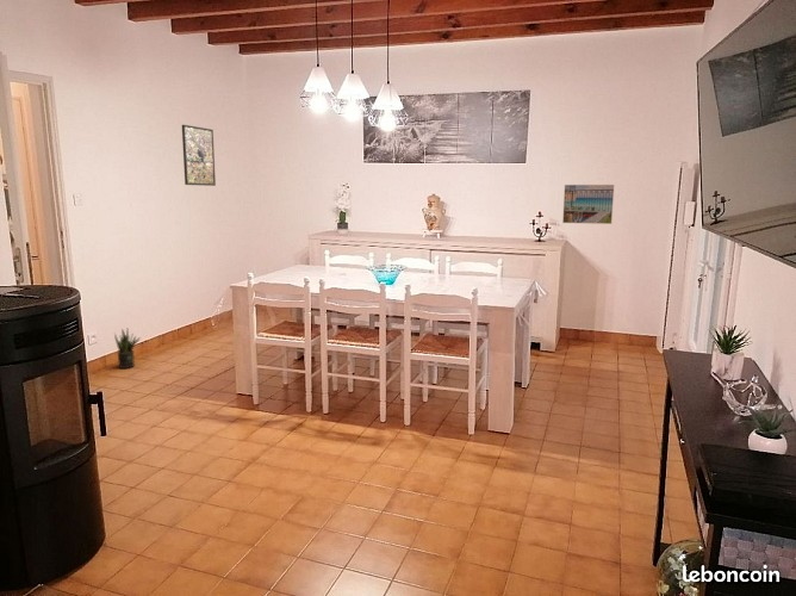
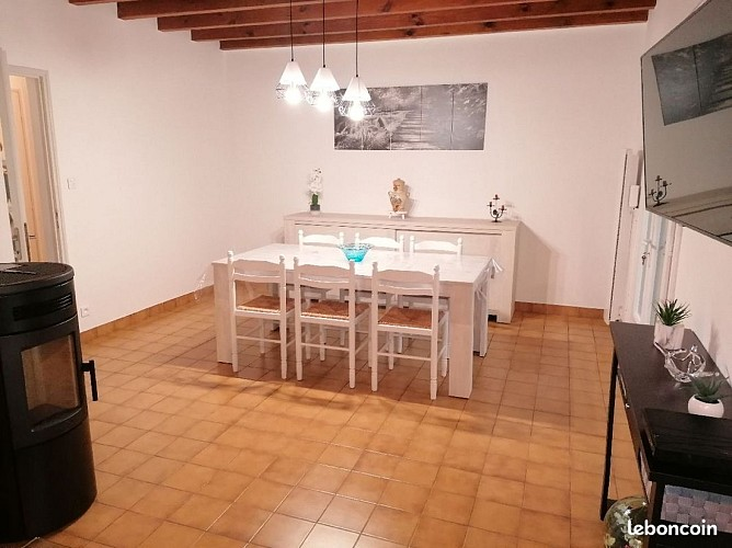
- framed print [561,184,615,225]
- potted plant [113,328,142,370]
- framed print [181,124,217,187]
